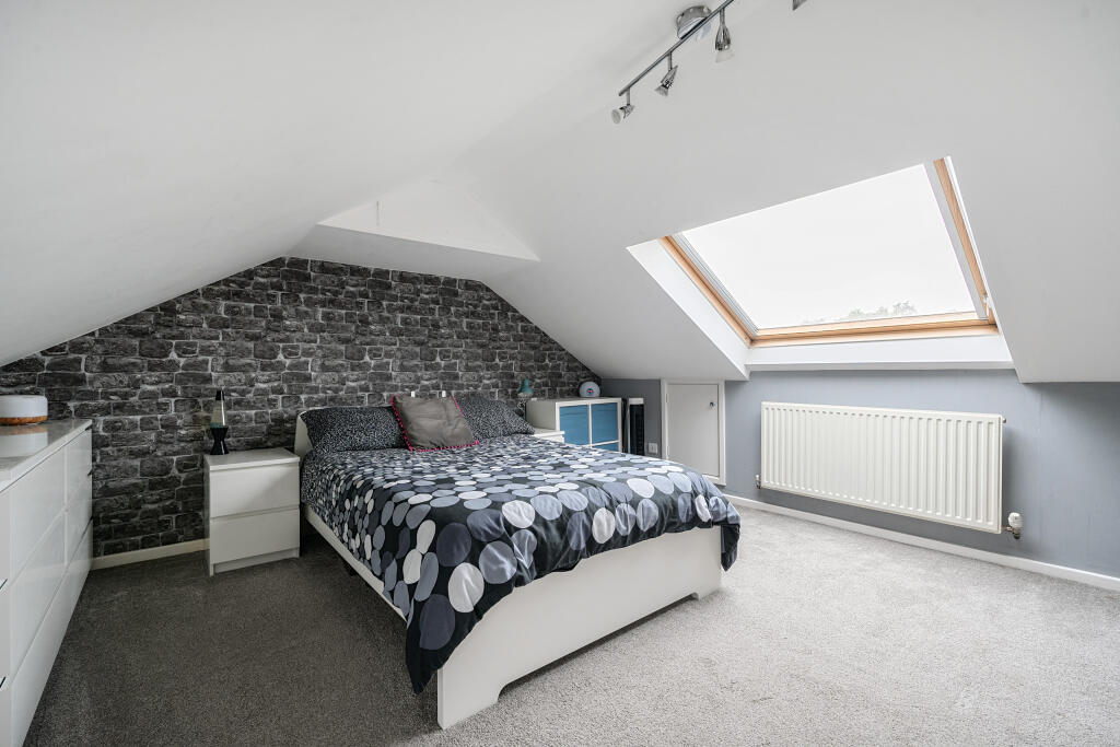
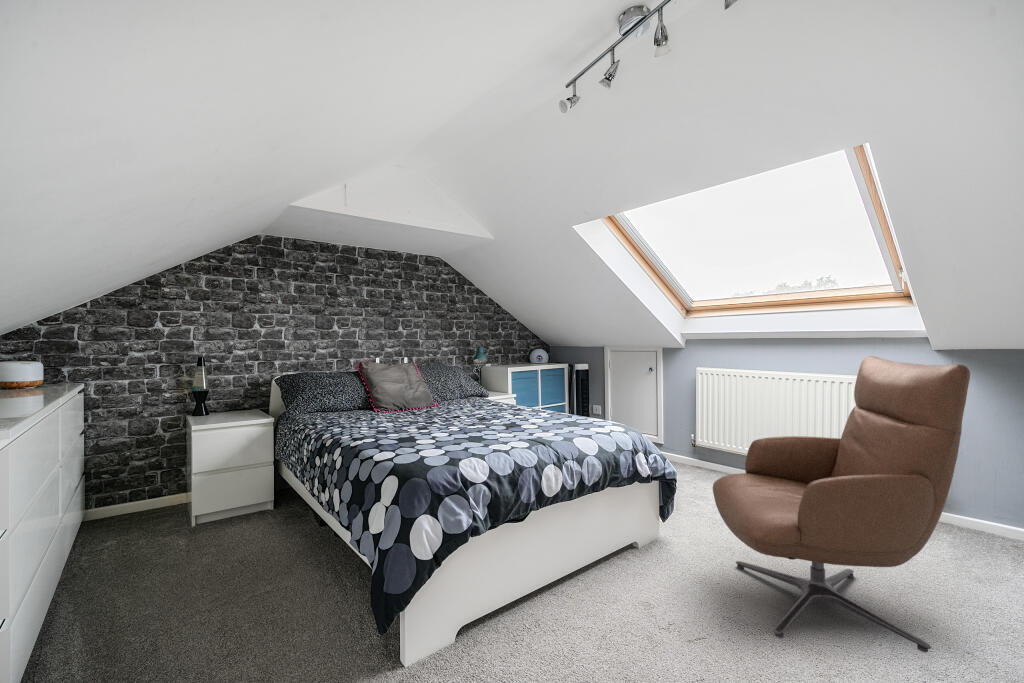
+ chair [712,355,971,653]
